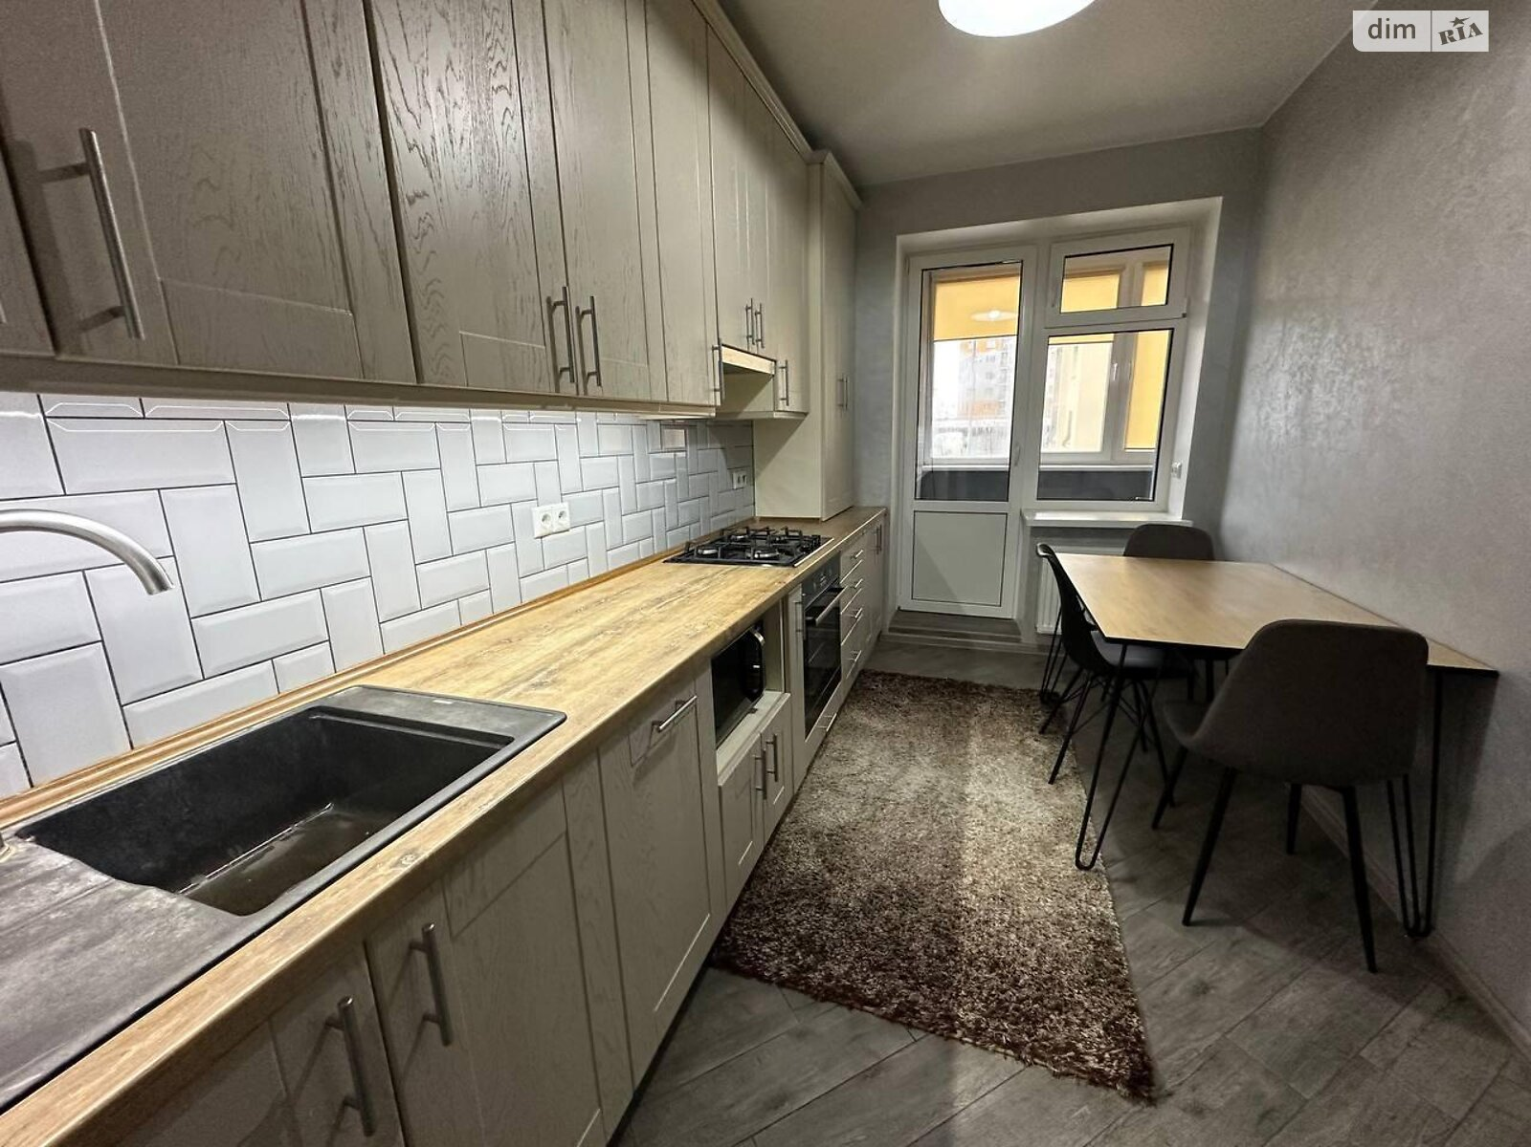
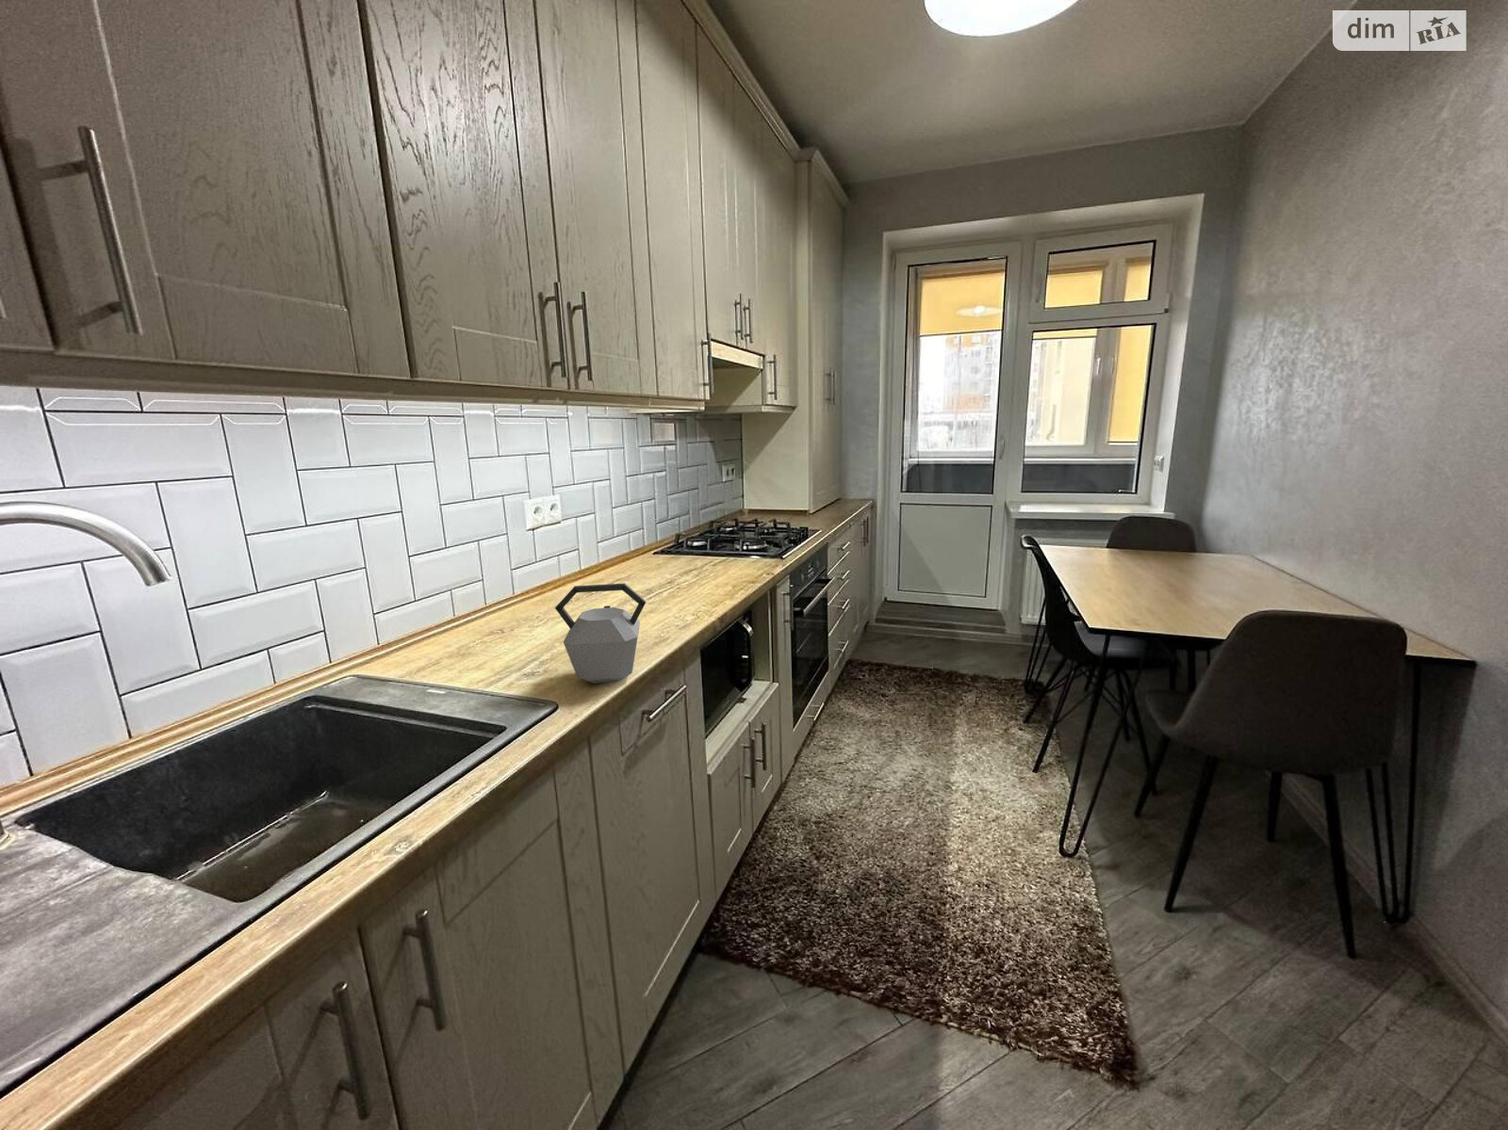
+ kettle [555,583,647,685]
